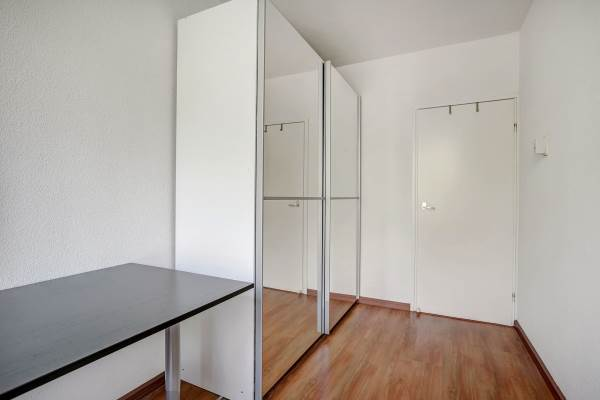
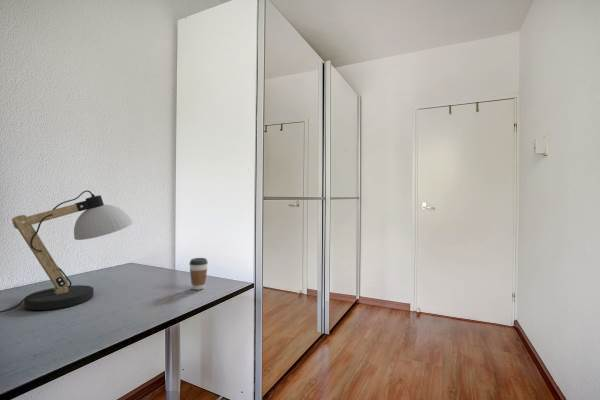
+ coffee cup [188,257,209,291]
+ desk lamp [0,190,134,314]
